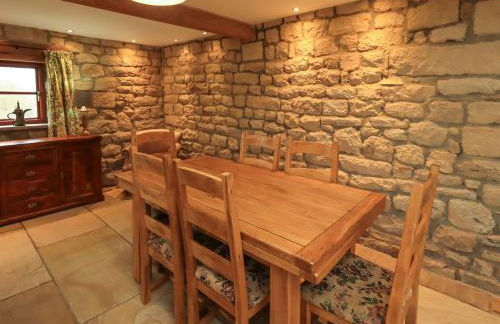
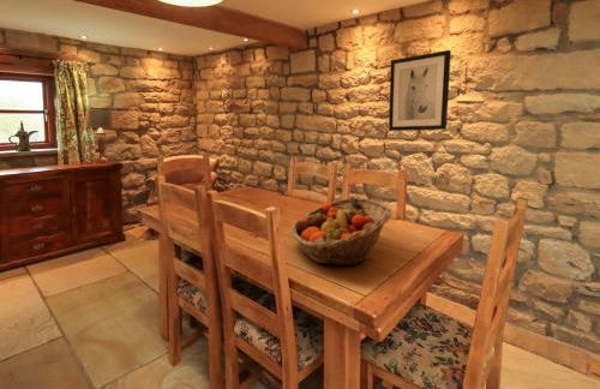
+ wall art [388,49,452,132]
+ fruit basket [289,197,392,267]
